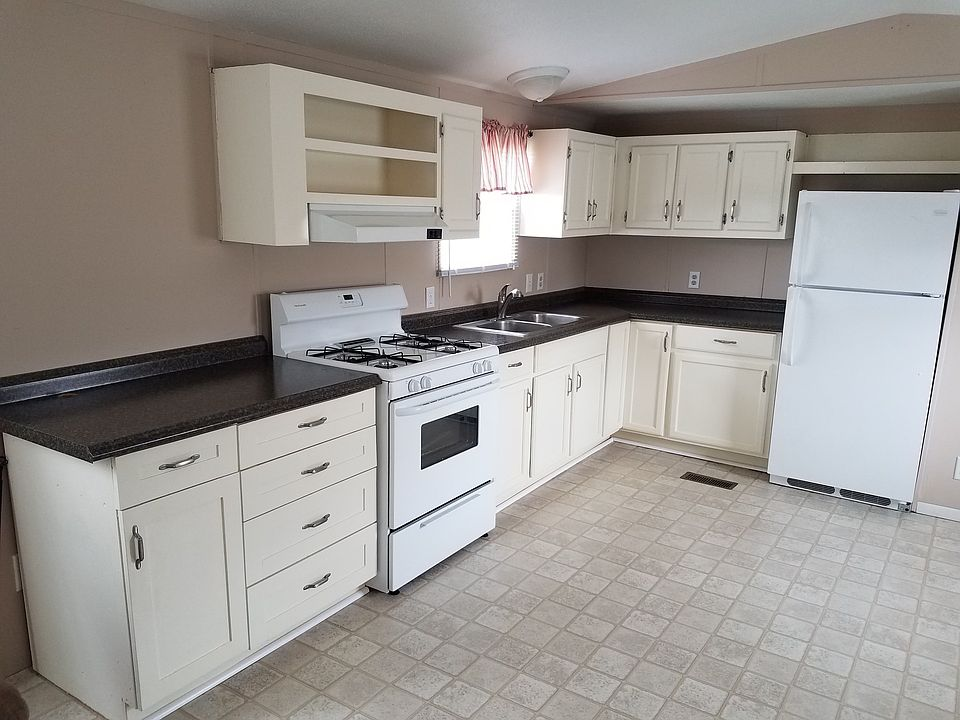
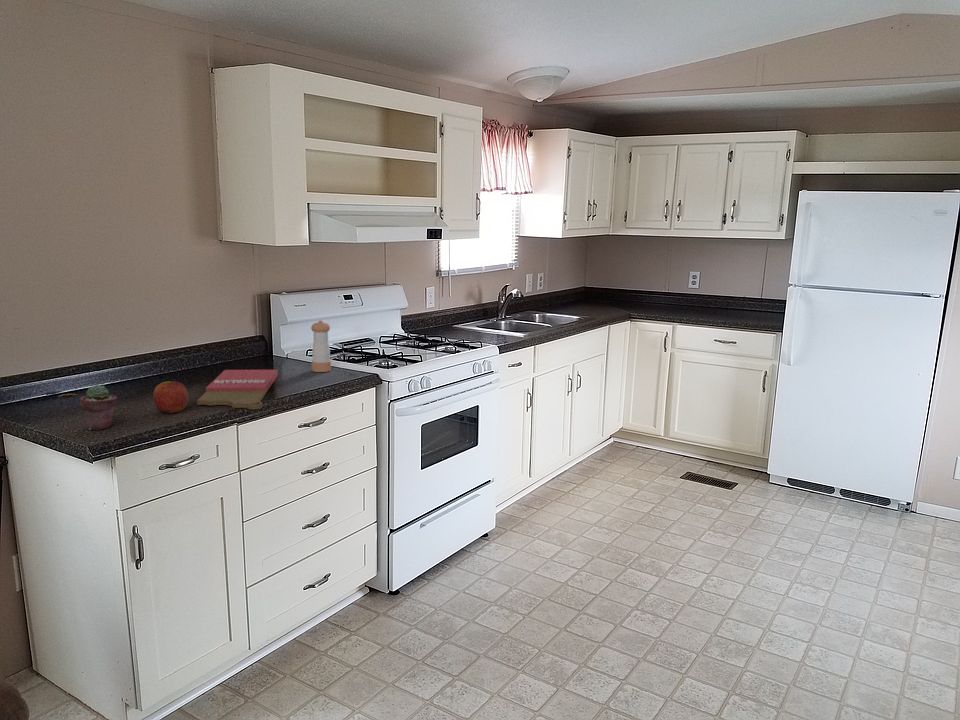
+ cutting board [196,369,279,410]
+ apple [152,378,189,414]
+ potted succulent [79,384,118,431]
+ pepper shaker [310,320,332,373]
